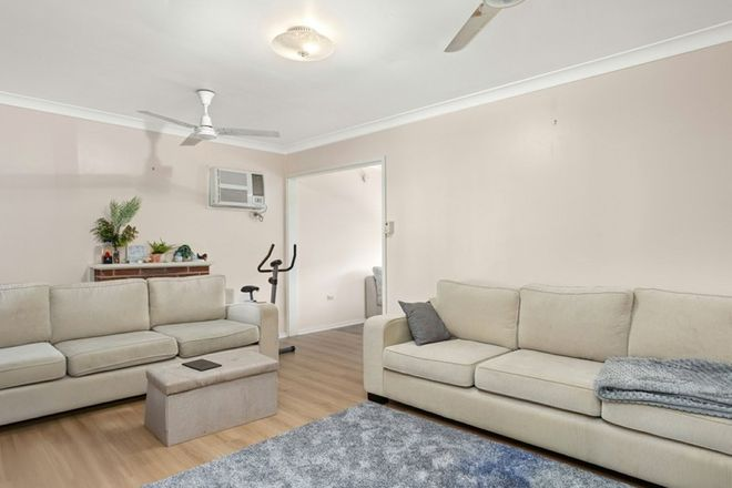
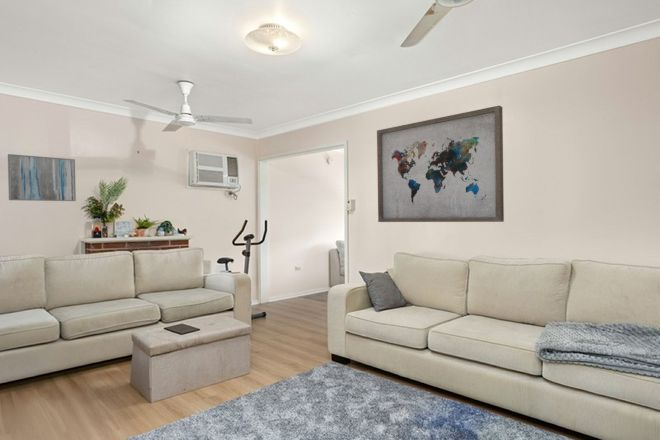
+ wall art [376,105,505,223]
+ wall art [7,153,77,202]
